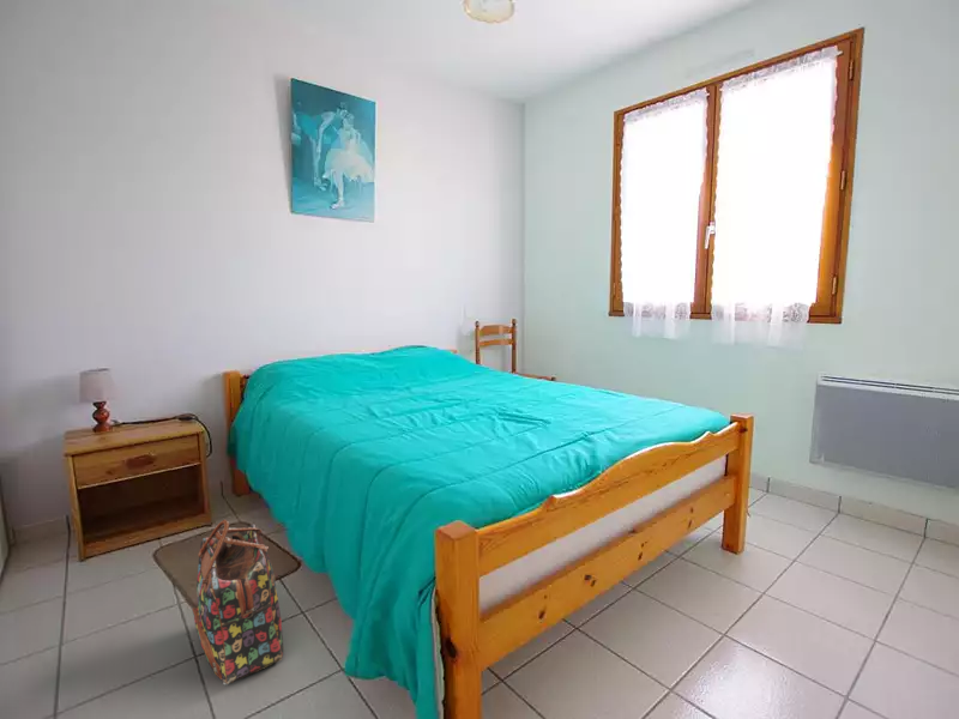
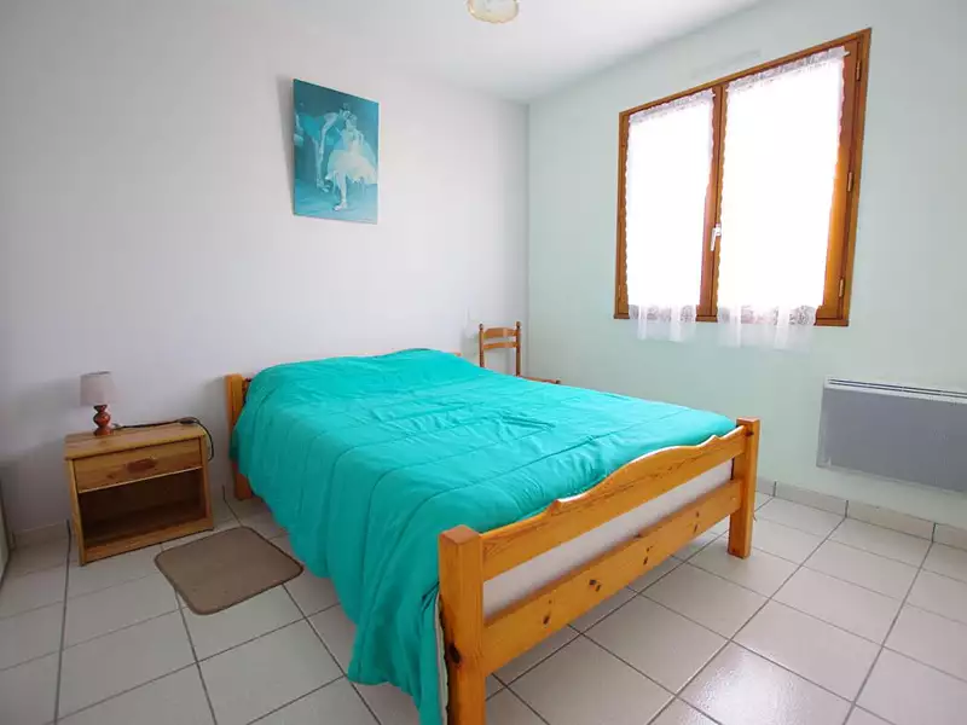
- backpack [191,519,284,685]
